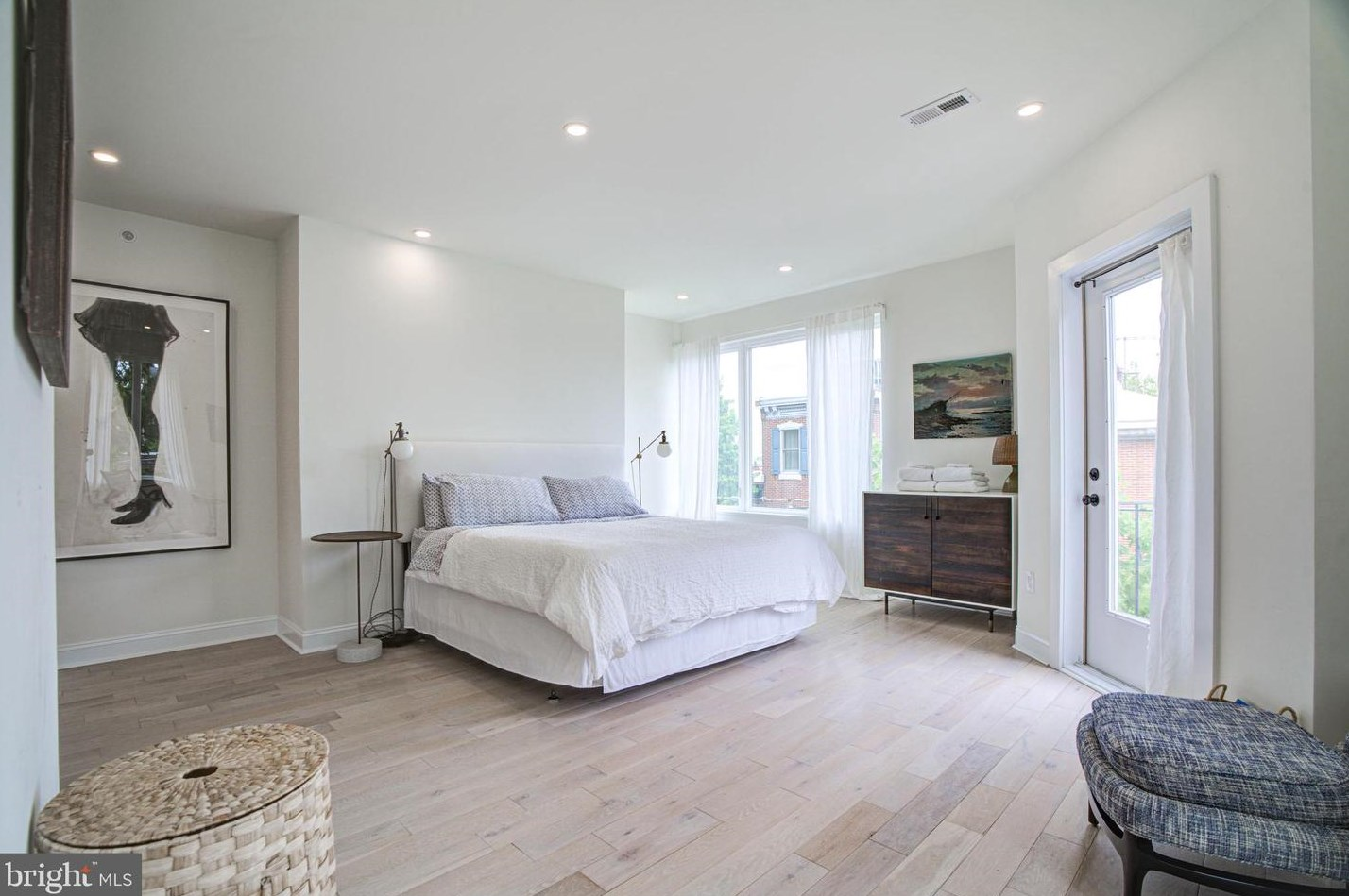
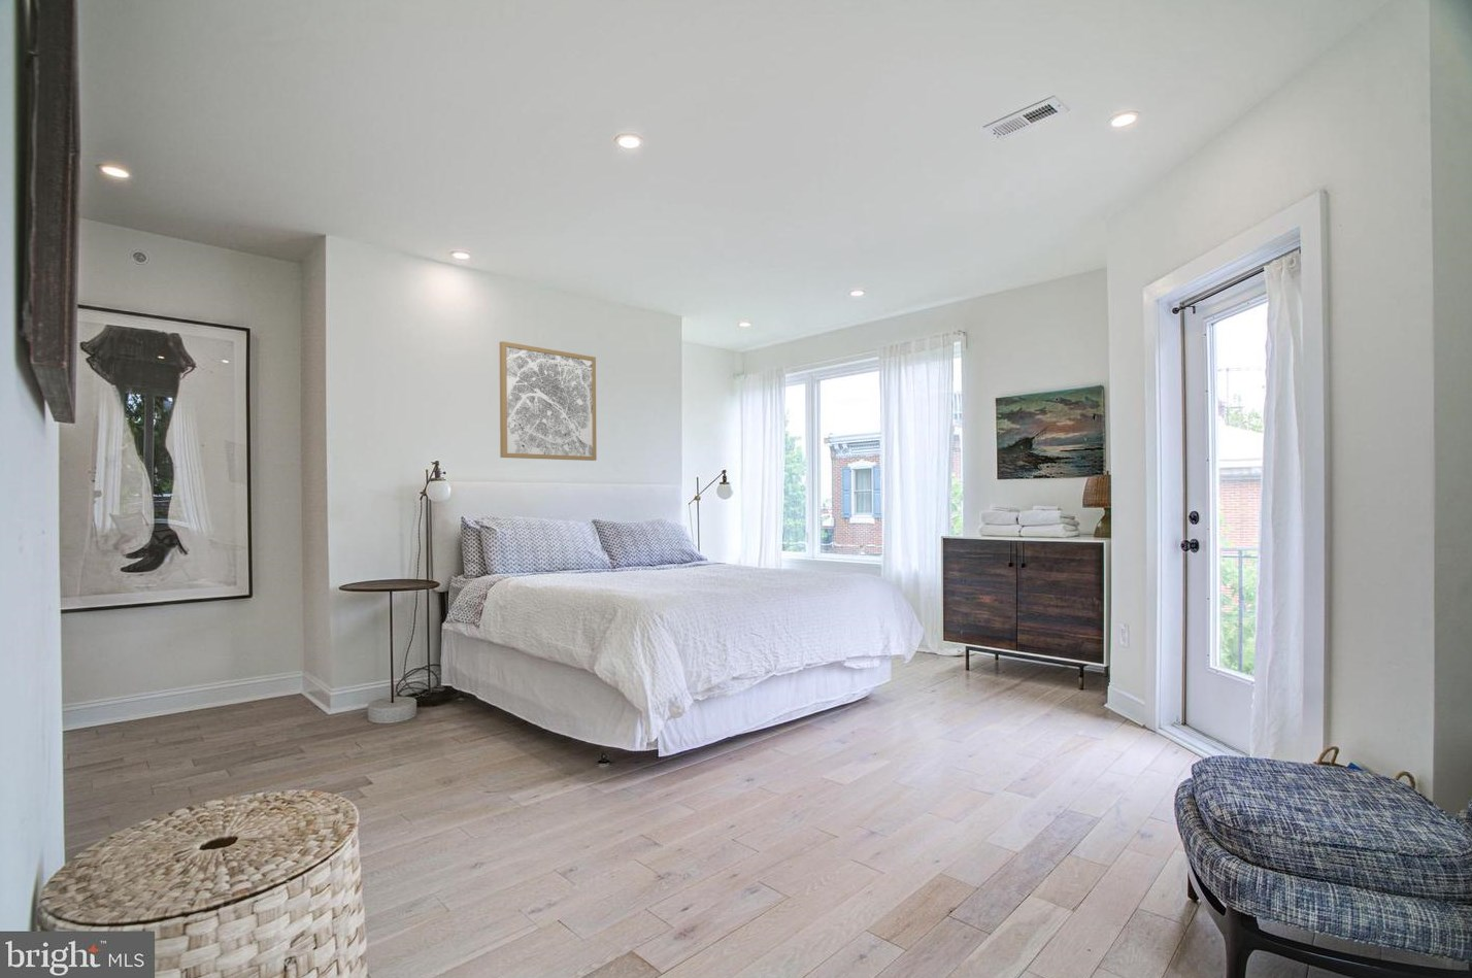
+ wall art [499,341,598,462]
